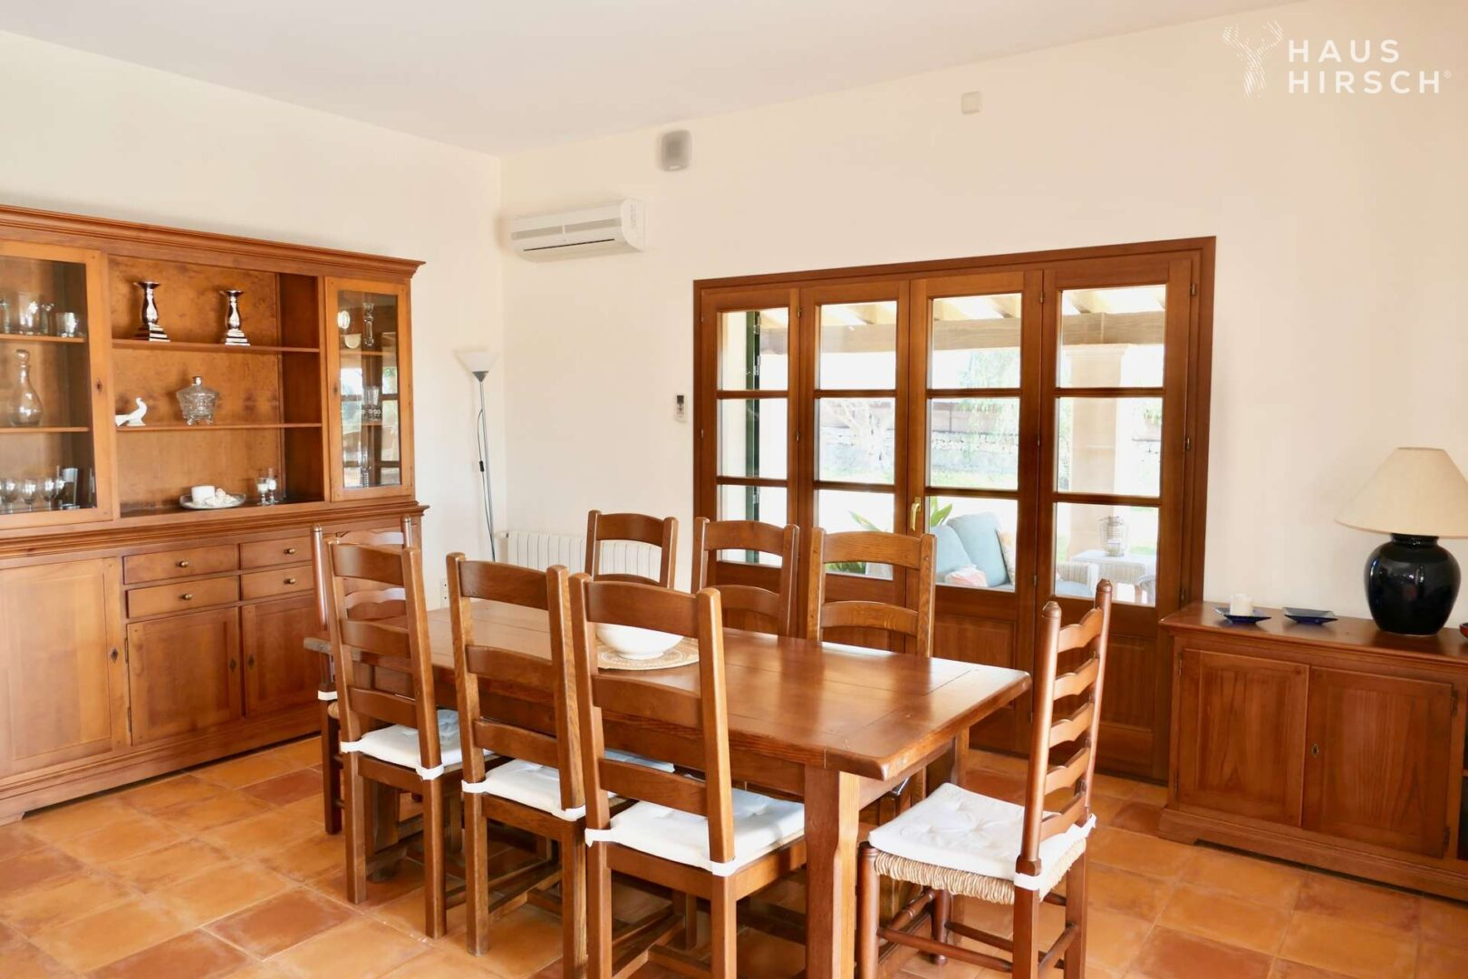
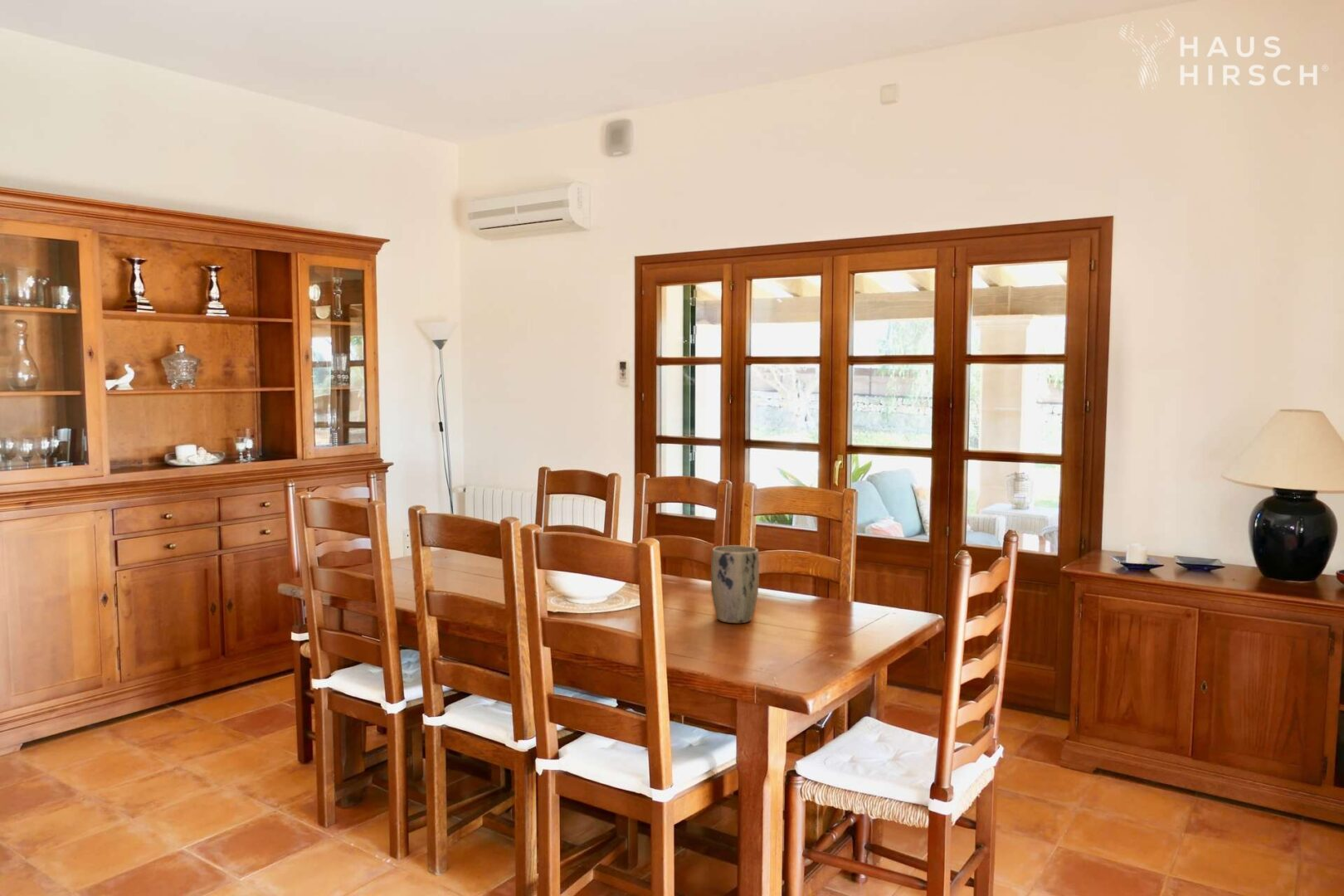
+ plant pot [710,544,760,624]
